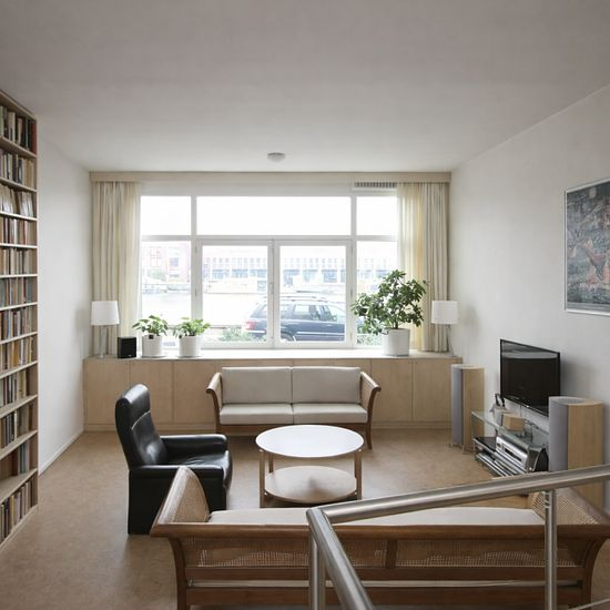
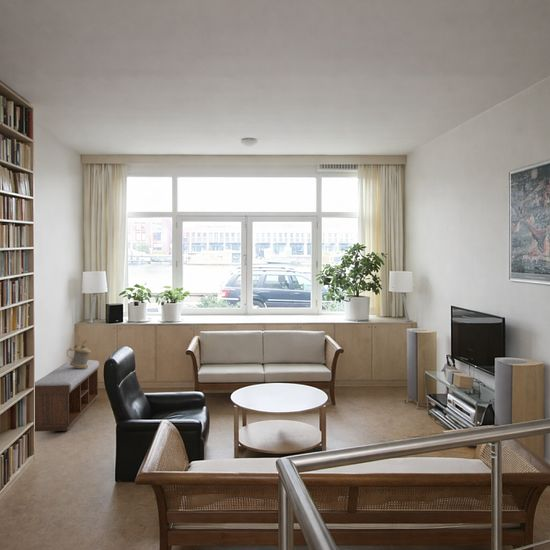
+ bench [34,359,100,433]
+ beer mug [66,339,92,368]
